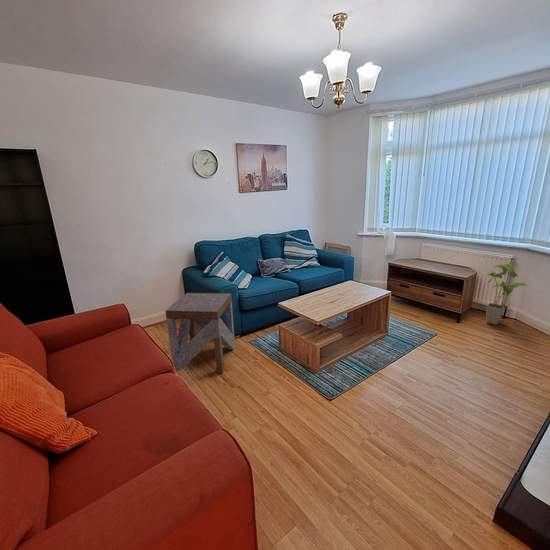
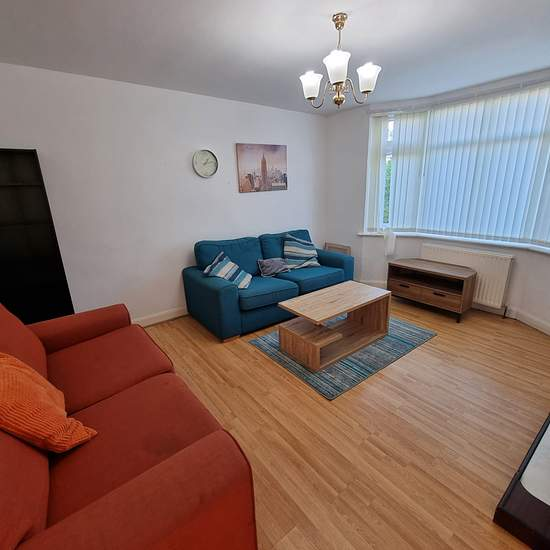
- side table [165,292,236,374]
- house plant [485,262,529,326]
